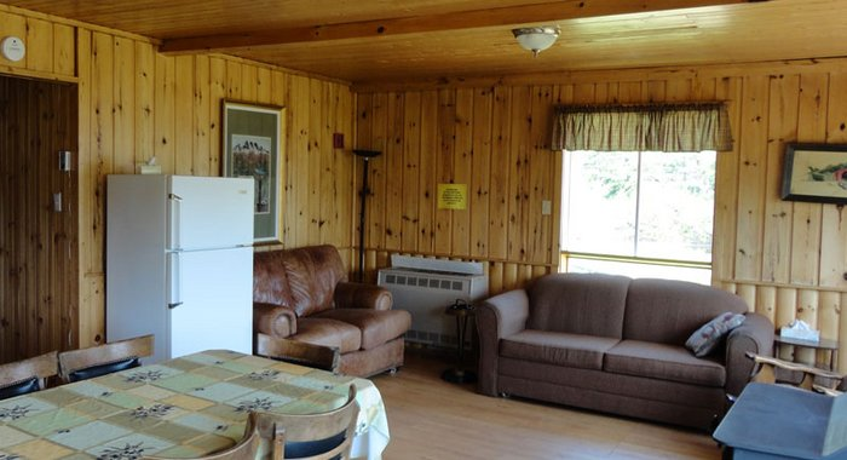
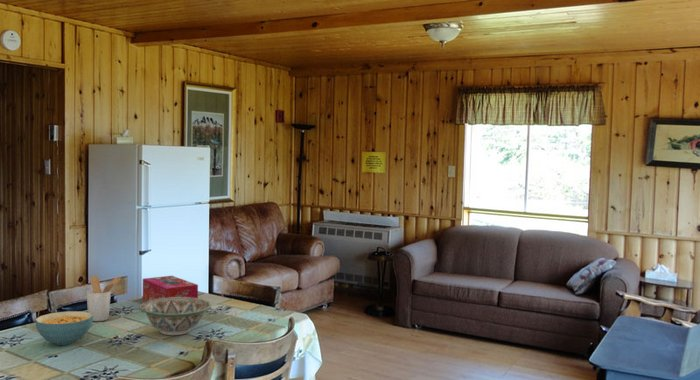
+ decorative bowl [138,297,212,336]
+ tissue box [141,275,199,302]
+ cereal bowl [34,310,93,346]
+ utensil holder [86,275,122,322]
